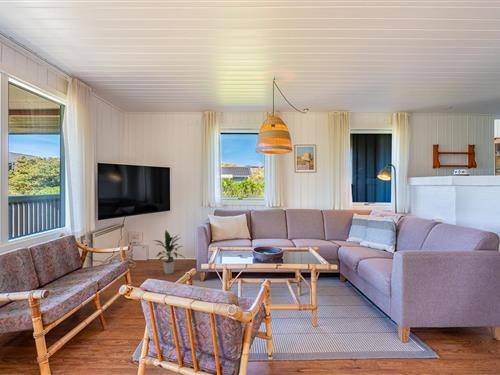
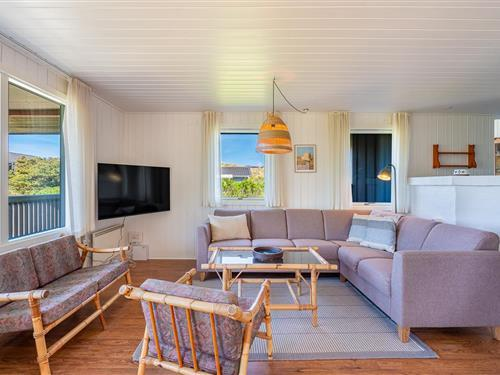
- indoor plant [152,230,185,275]
